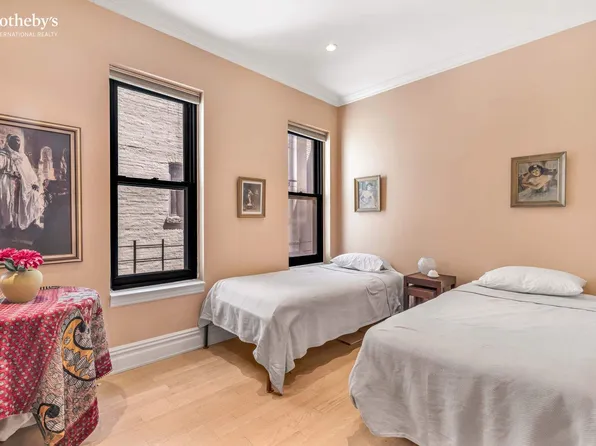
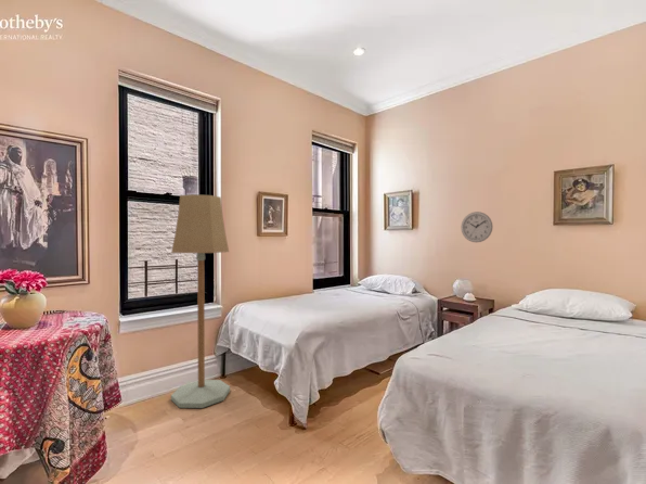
+ floor lamp [170,193,231,409]
+ wall clock [460,211,494,243]
